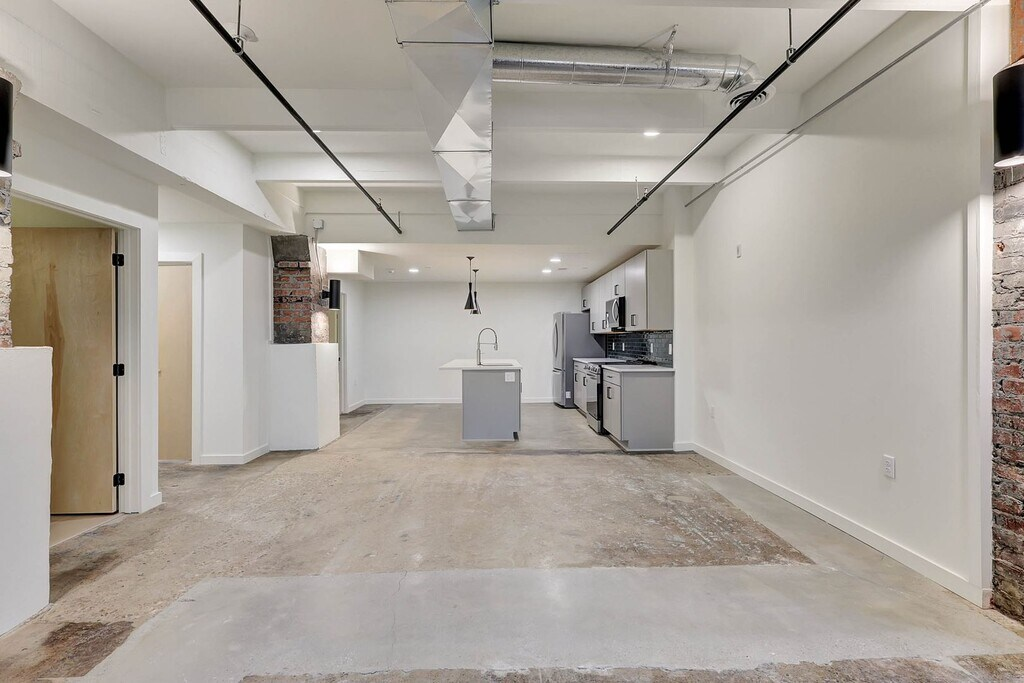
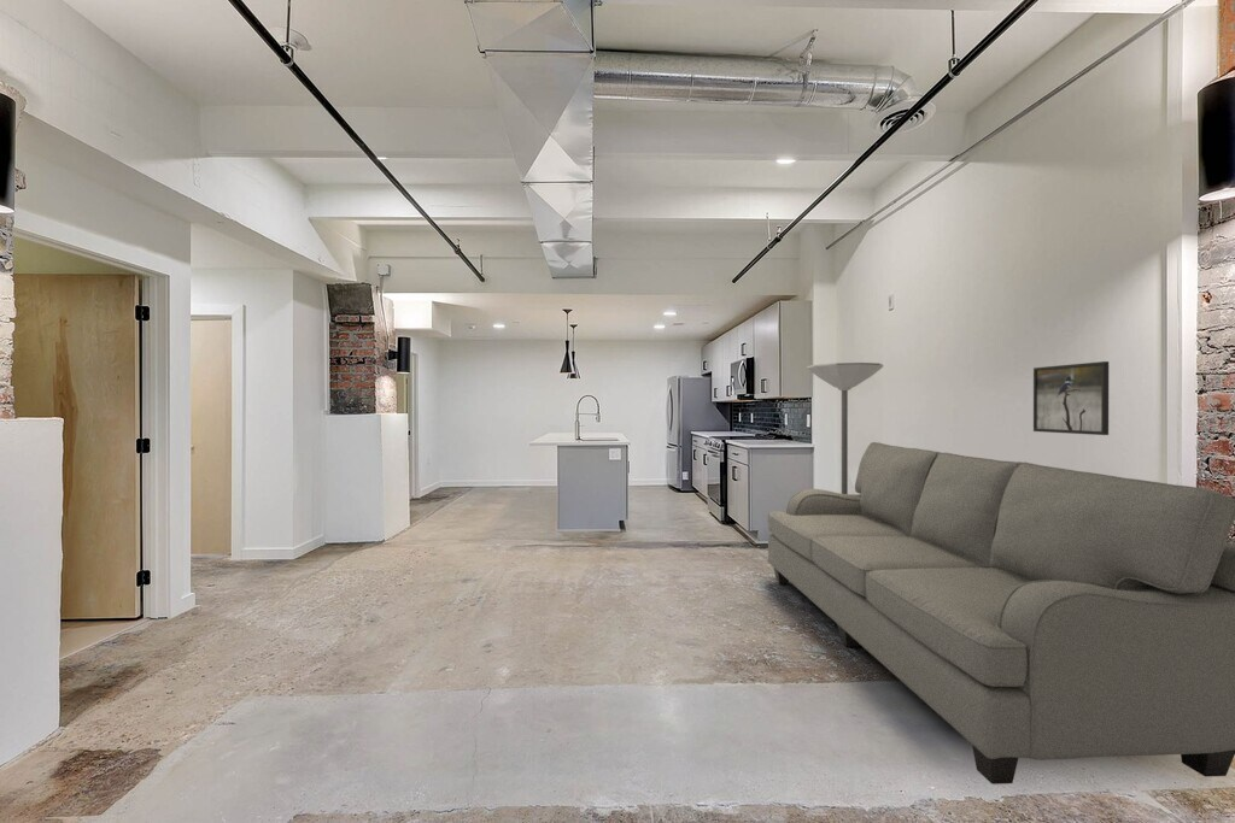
+ floor lamp [806,361,884,494]
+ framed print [1032,360,1110,436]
+ sofa [767,441,1235,786]
